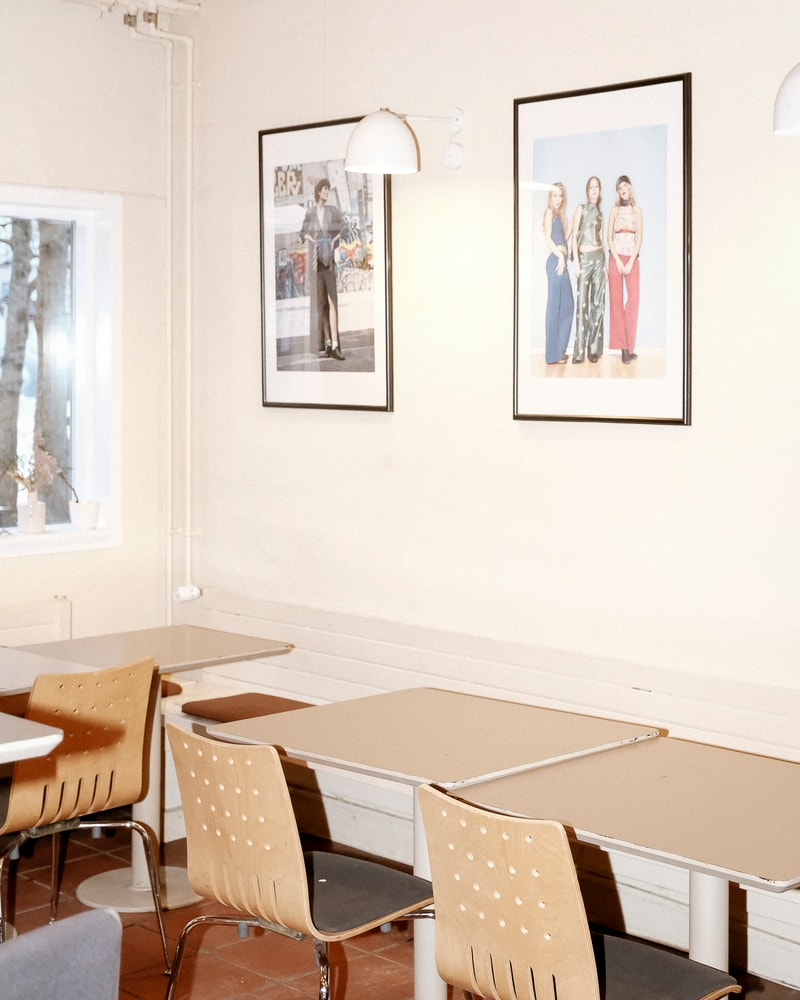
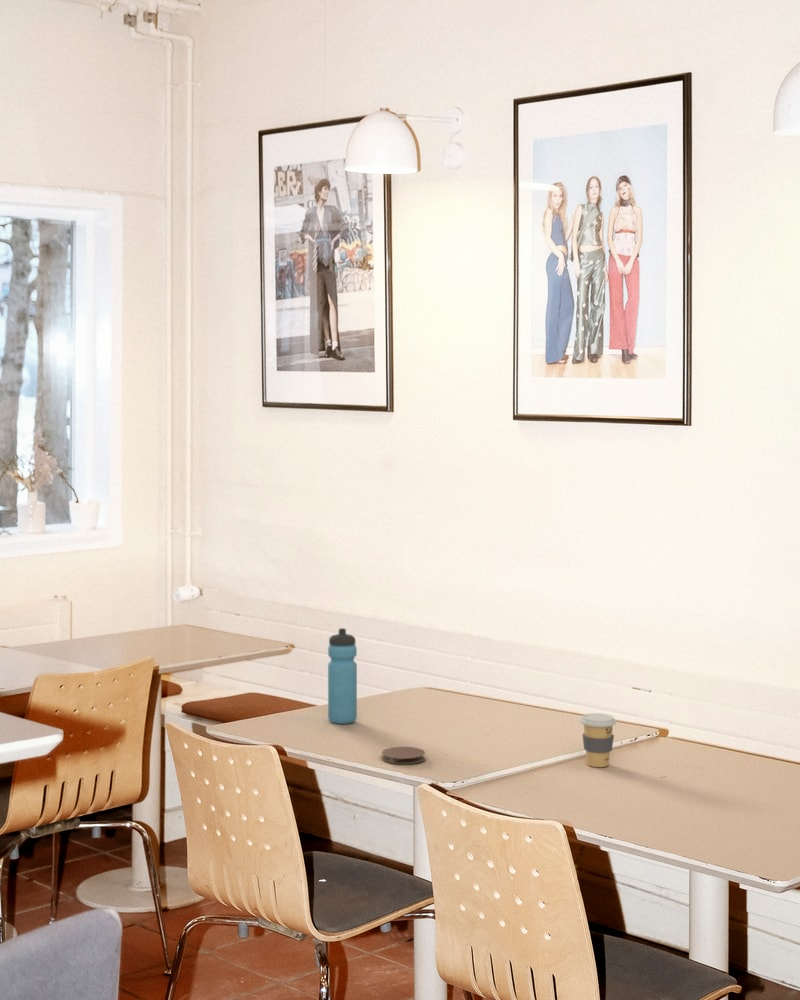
+ water bottle [327,627,358,725]
+ coaster [381,746,426,765]
+ coffee cup [579,712,617,768]
